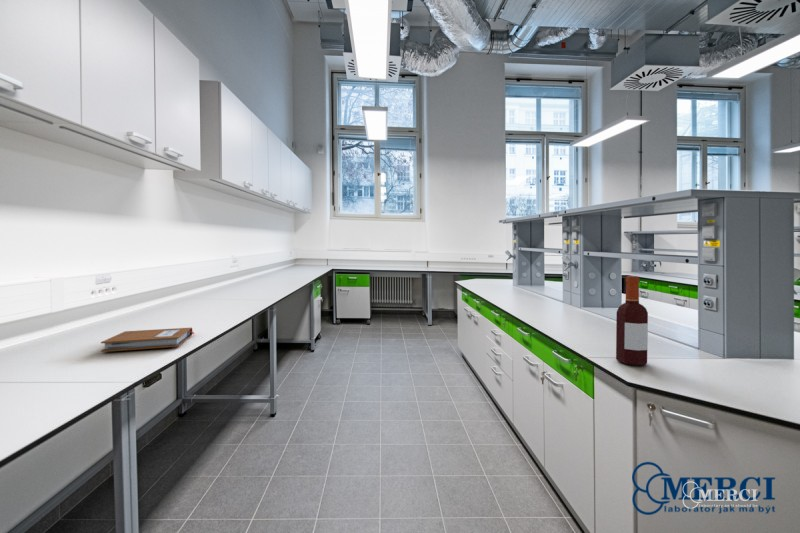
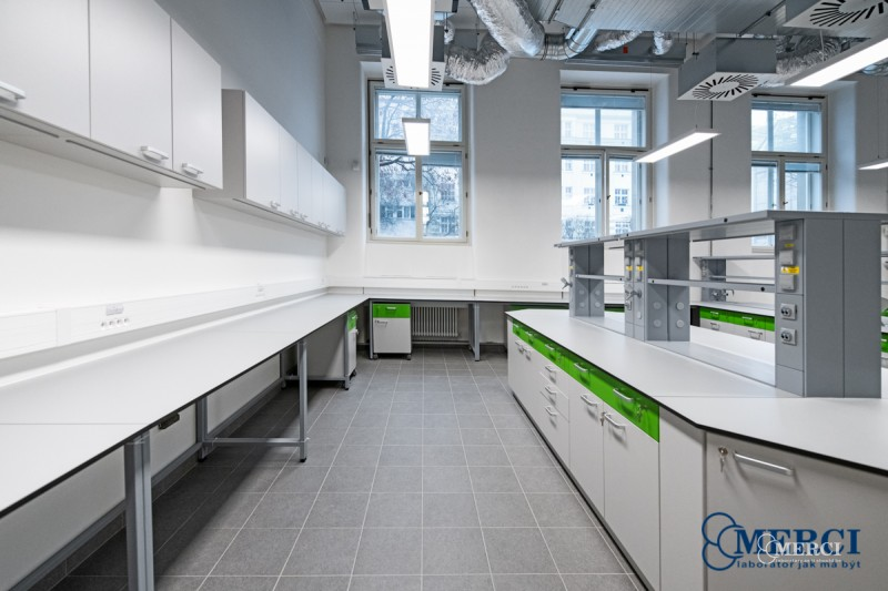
- notebook [100,327,195,353]
- bottle [615,275,649,366]
